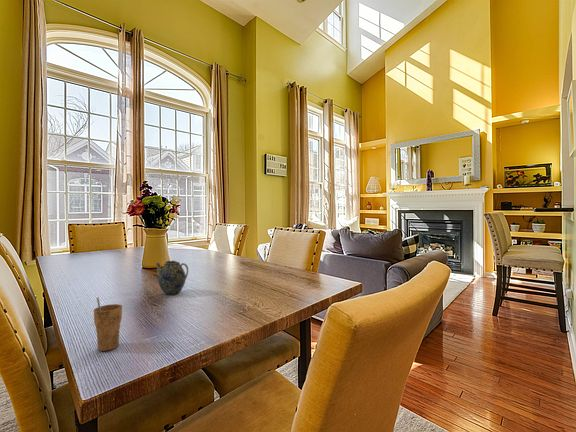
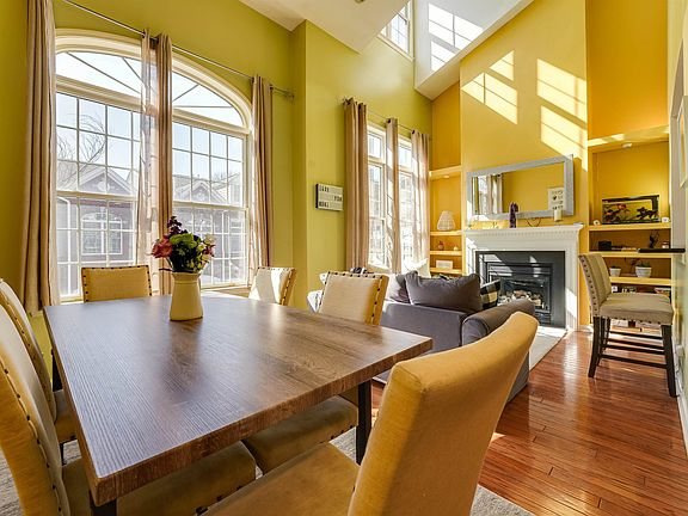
- cup [93,297,123,352]
- teapot [155,259,189,295]
